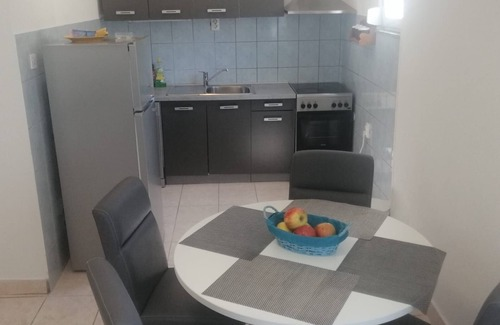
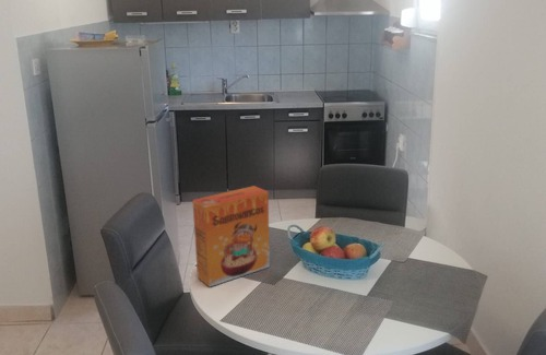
+ cereal box [191,185,271,287]
